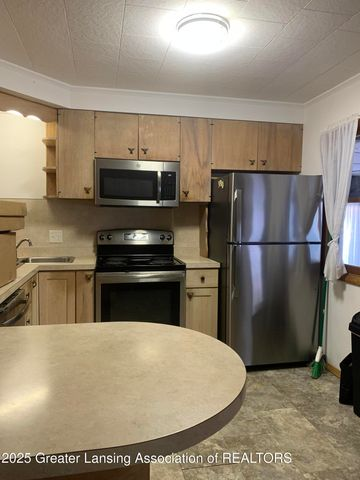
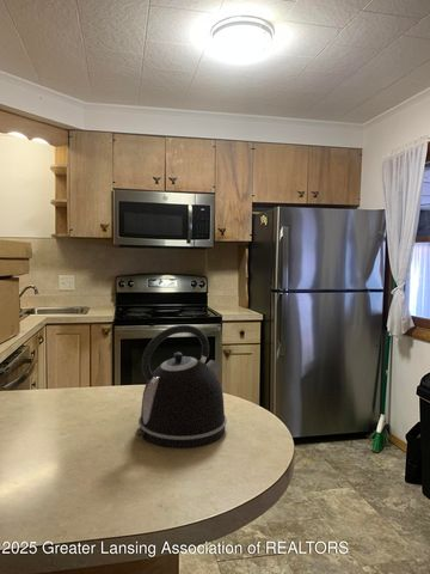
+ kettle [136,324,228,450]
